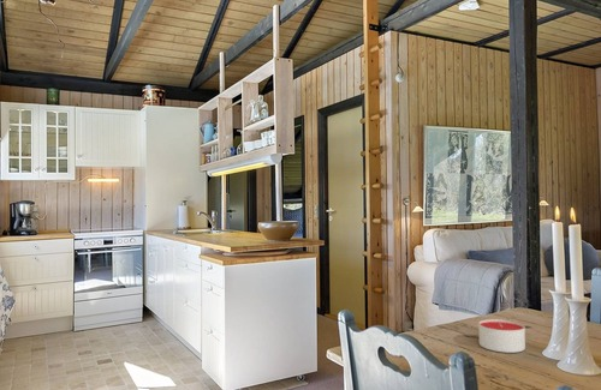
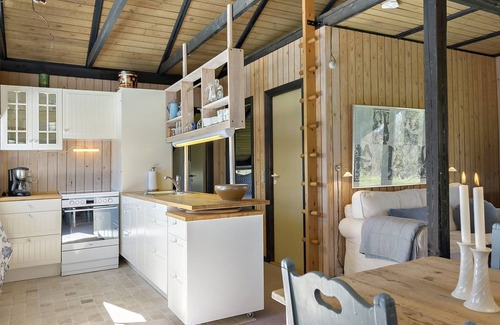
- candle [477,318,526,354]
